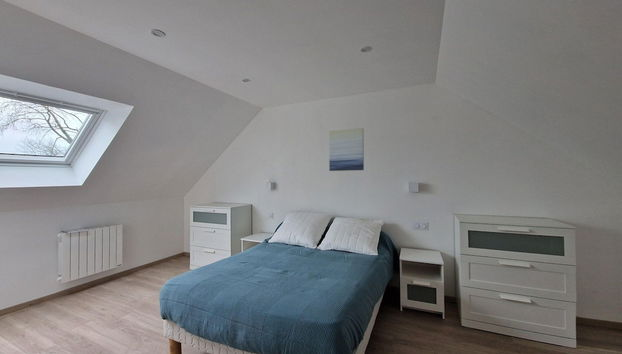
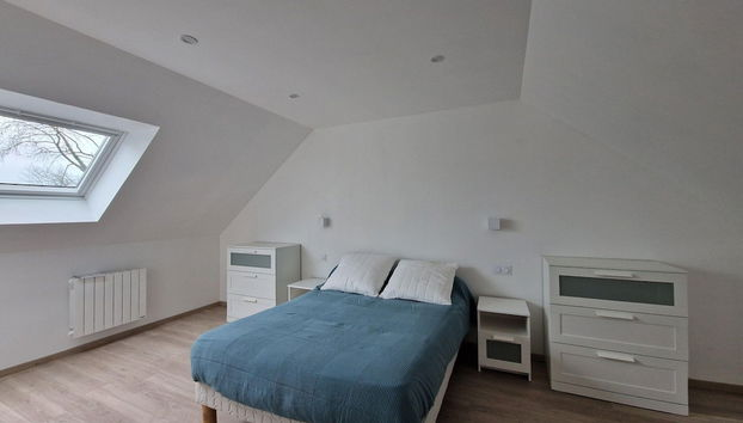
- wall art [328,127,365,172]
